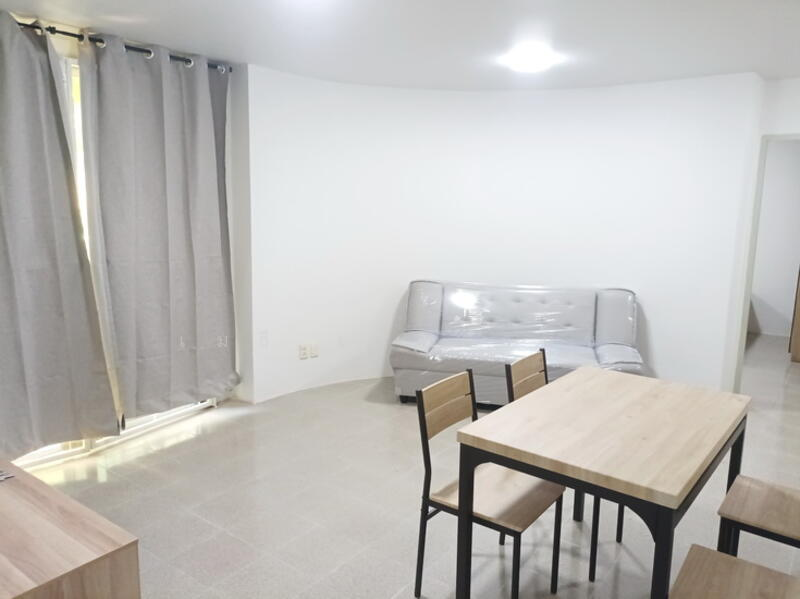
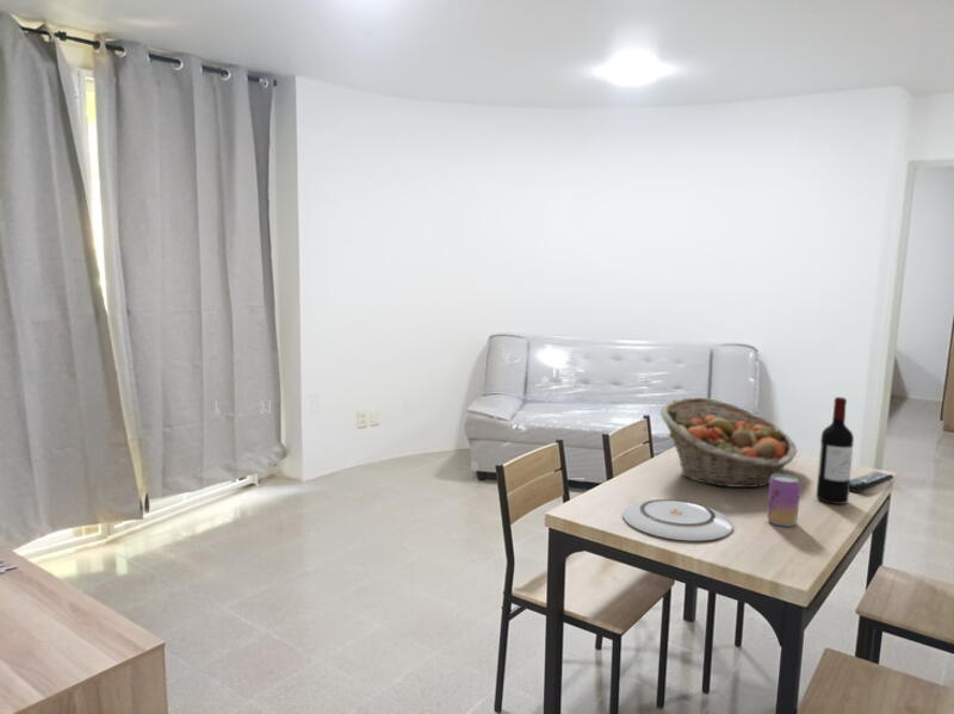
+ plate [621,498,735,542]
+ fruit basket [659,396,798,489]
+ remote control [849,470,896,493]
+ wine bottle [816,396,855,505]
+ beverage can [766,473,801,528]
